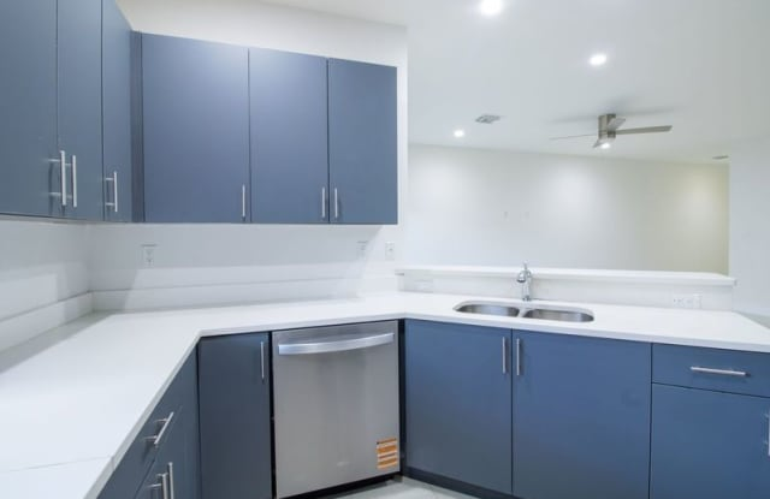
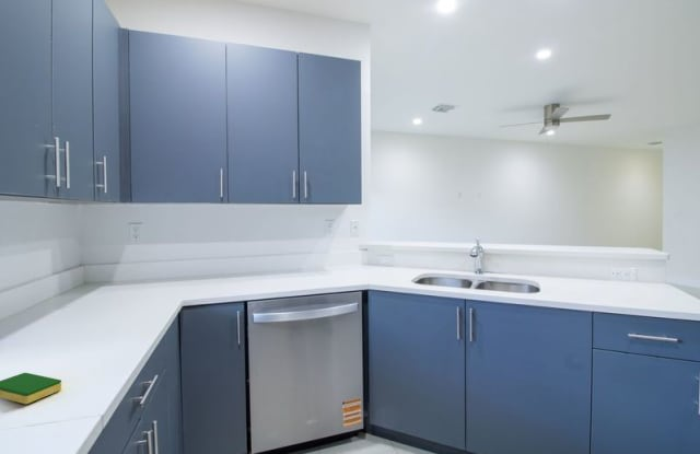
+ dish sponge [0,372,62,405]
